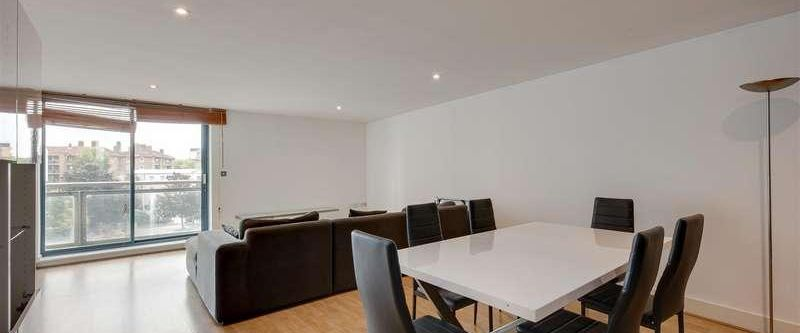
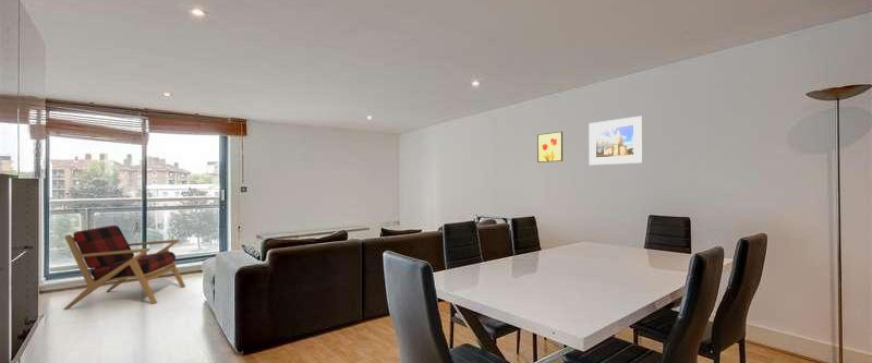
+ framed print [588,116,643,166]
+ armchair [62,225,186,311]
+ wall art [536,131,564,164]
